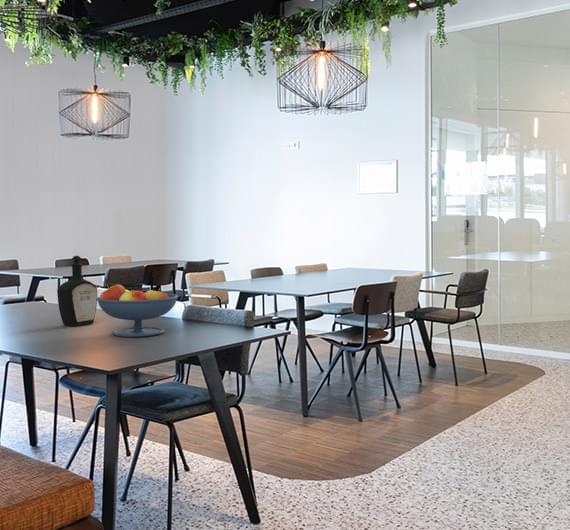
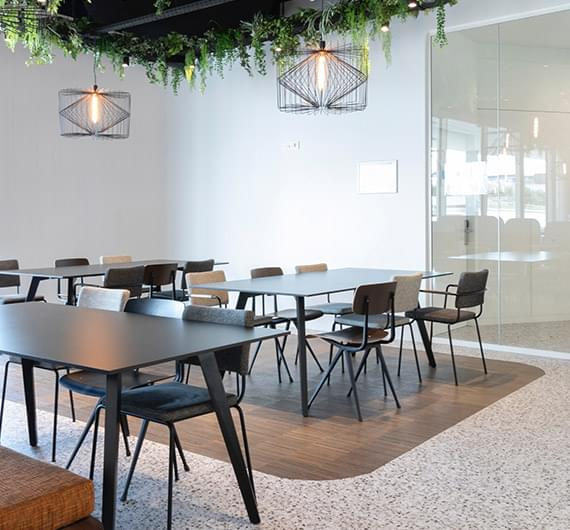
- bottle [56,255,98,327]
- fruit bowl [96,283,179,338]
